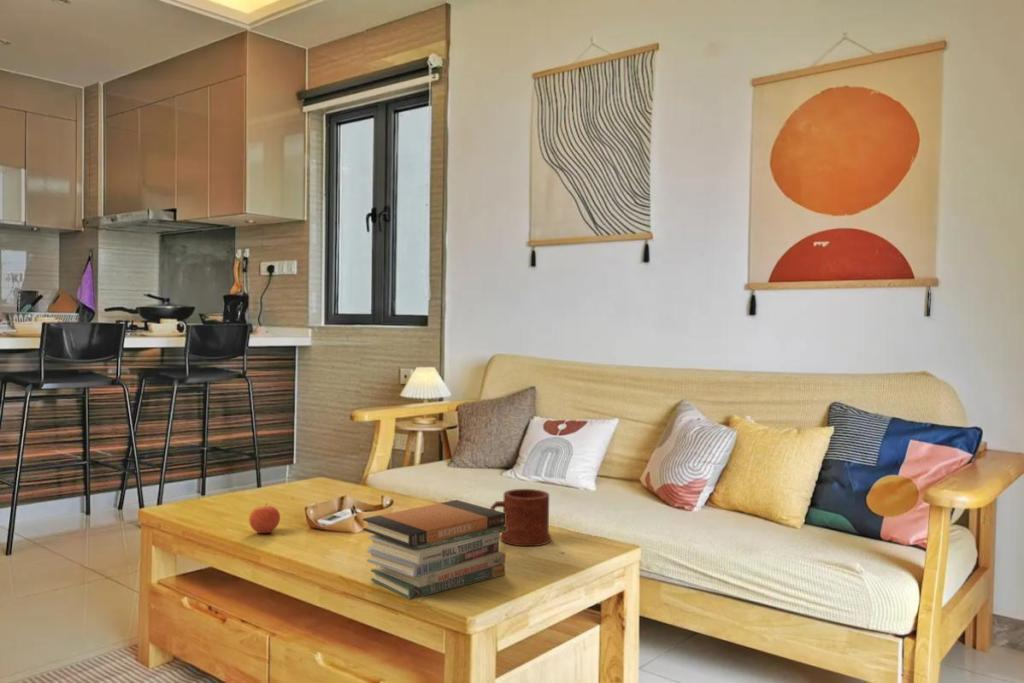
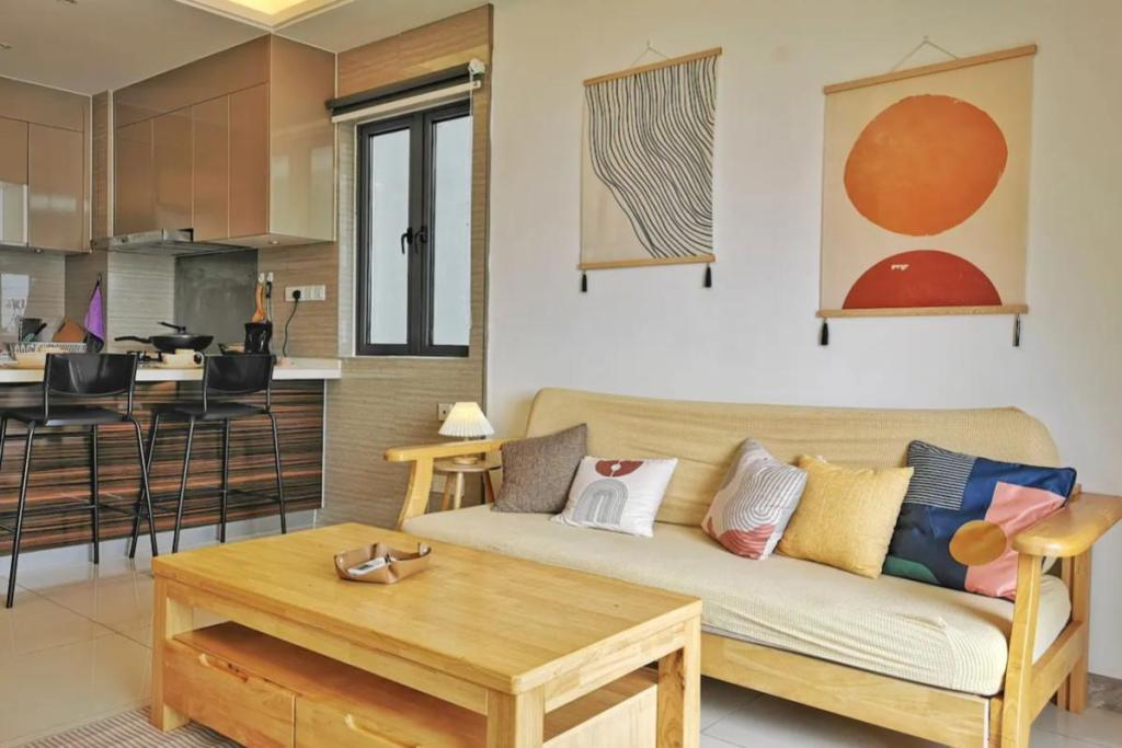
- mug [489,488,552,547]
- book stack [362,499,507,601]
- apple [248,501,281,534]
